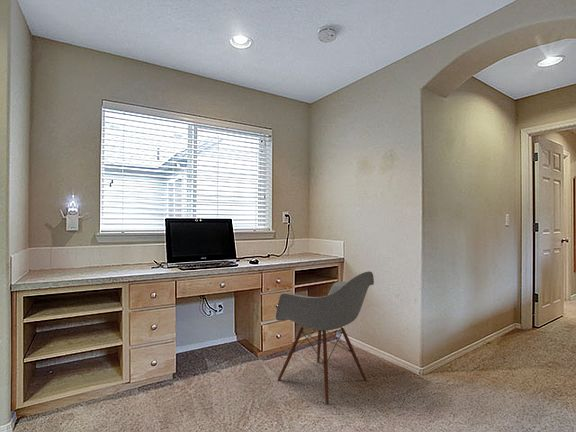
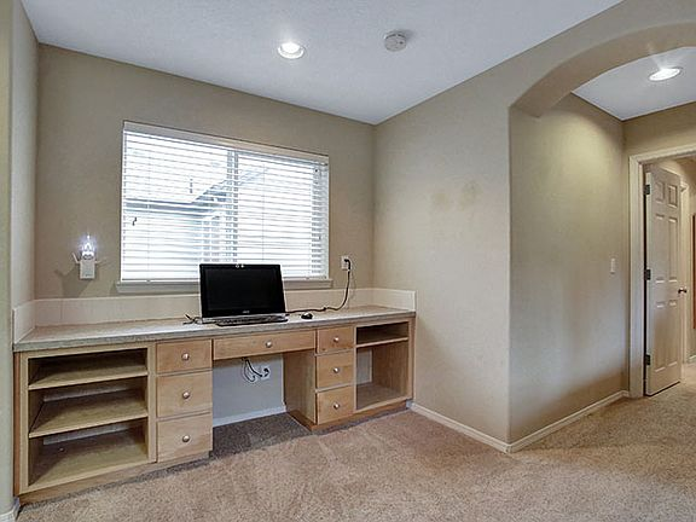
- chair [275,271,375,405]
